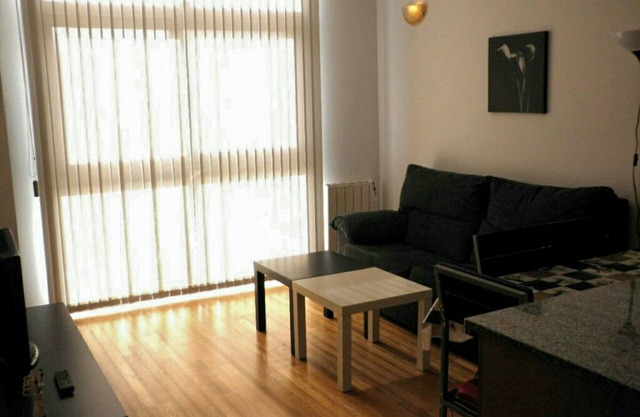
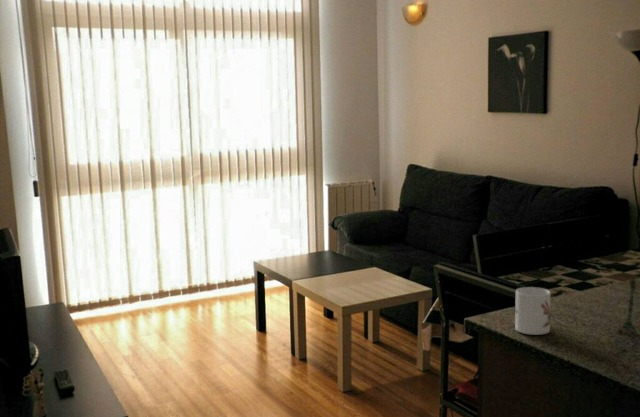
+ mug [514,286,552,336]
